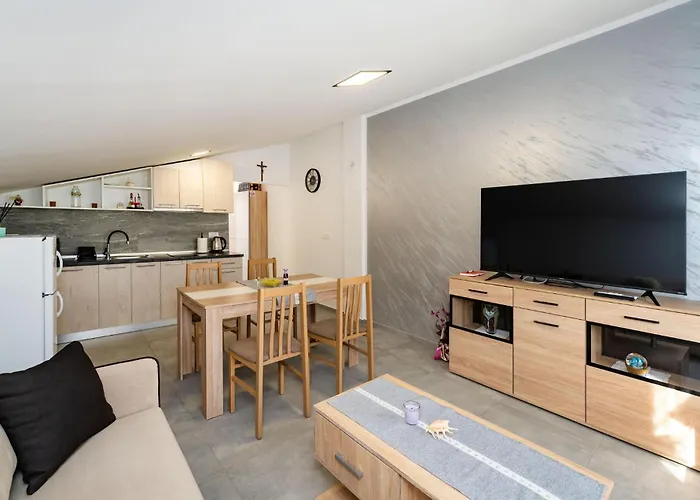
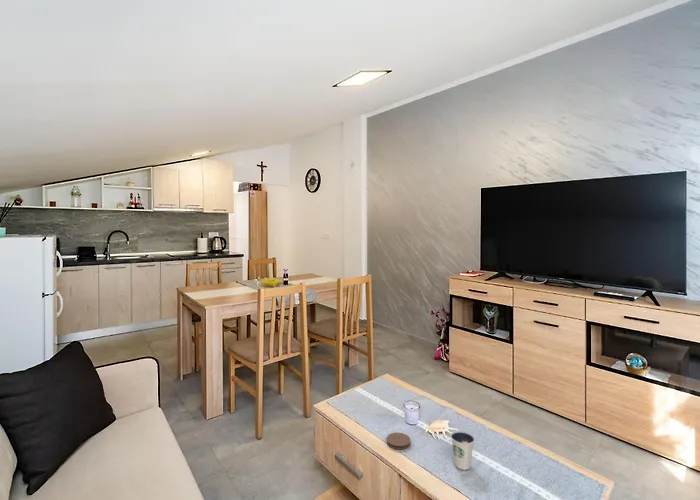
+ coaster [386,432,411,450]
+ dixie cup [450,430,475,471]
